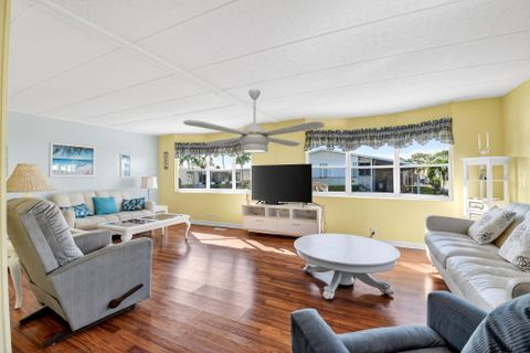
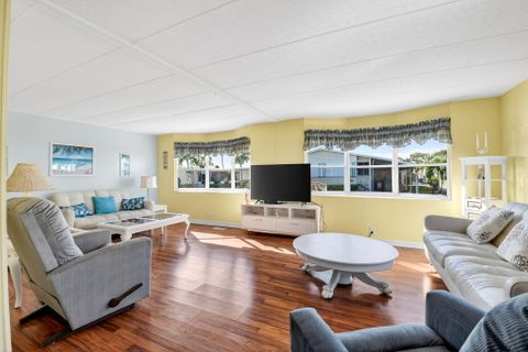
- ceiling fan [182,88,326,154]
